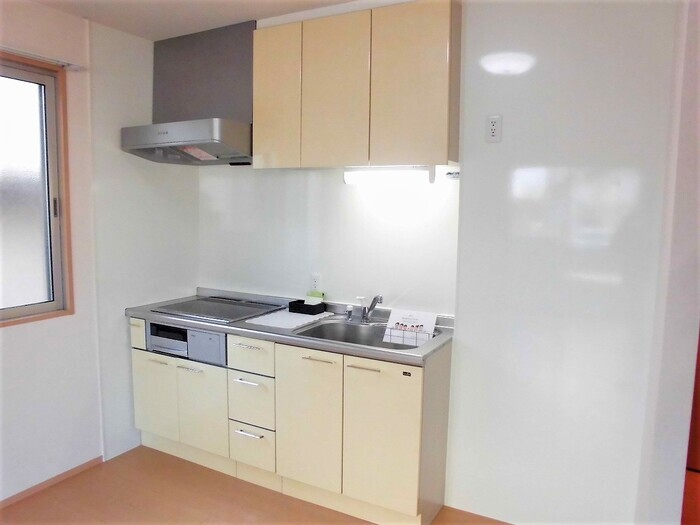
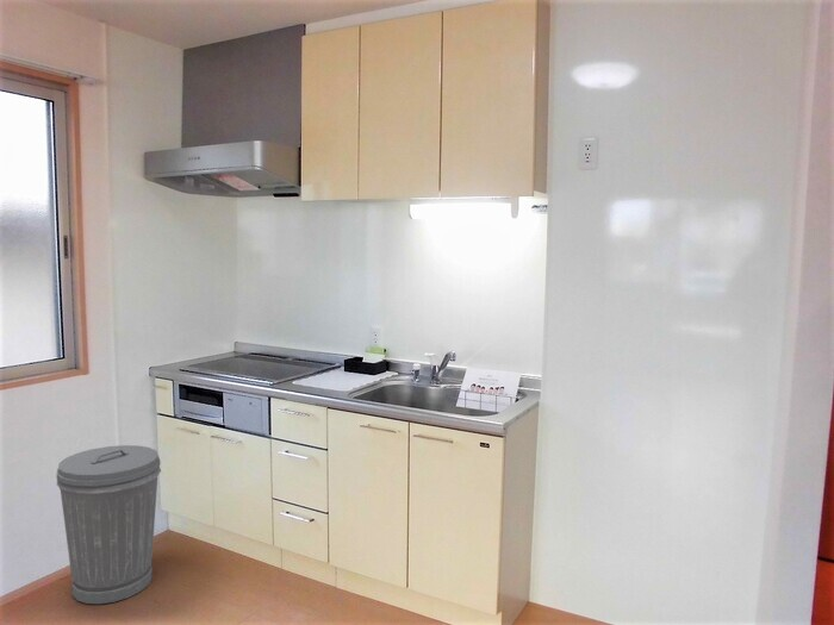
+ trash can [56,444,162,605]
